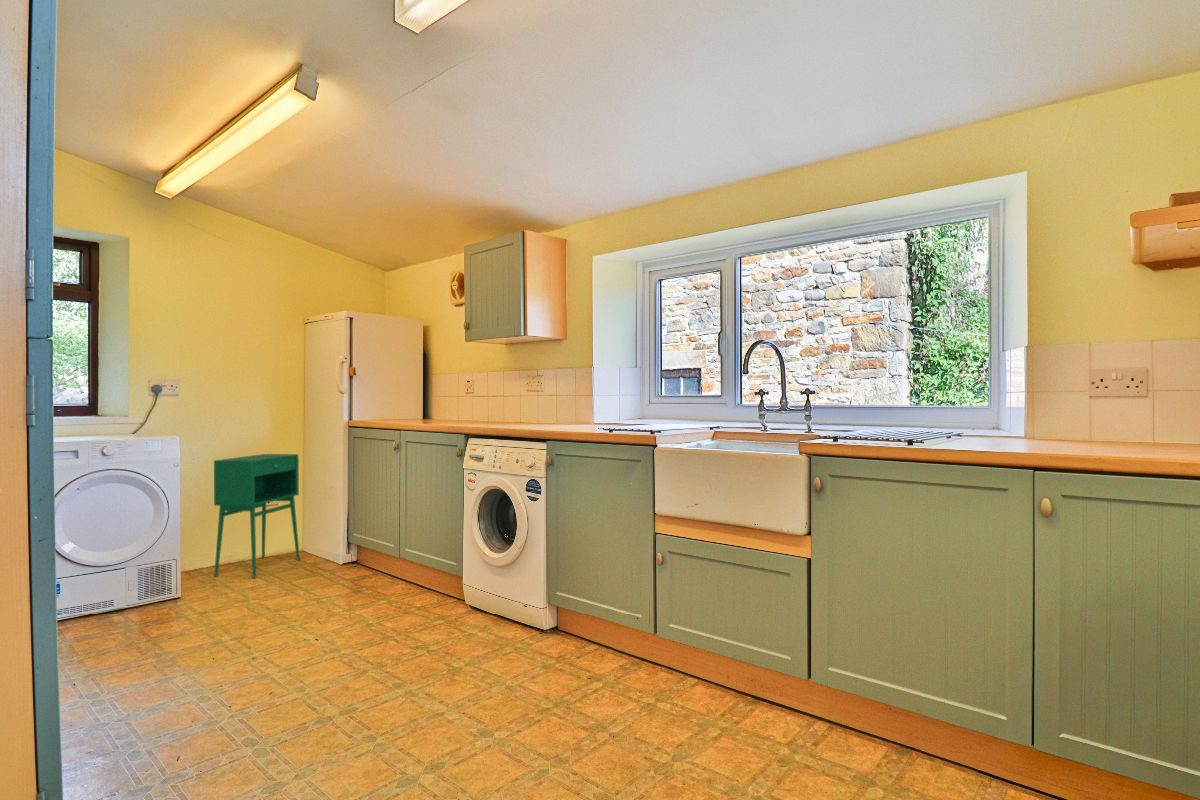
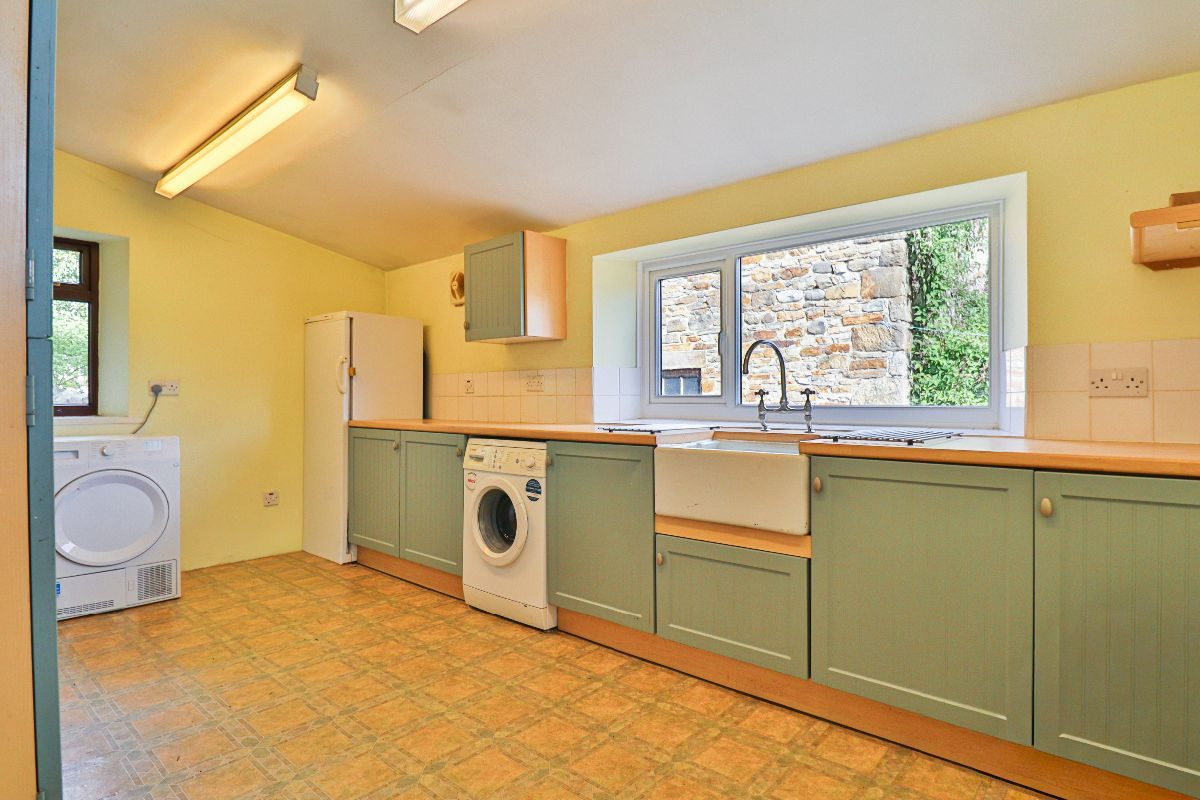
- storage cabinet [213,453,301,579]
